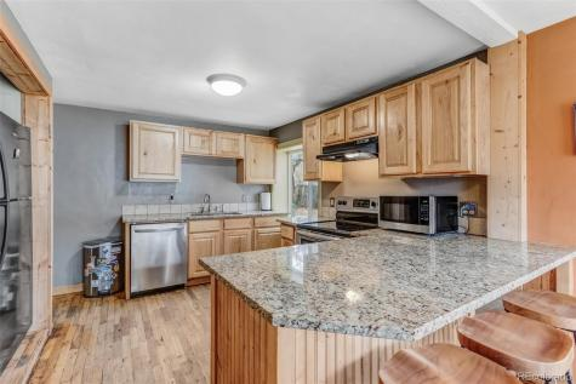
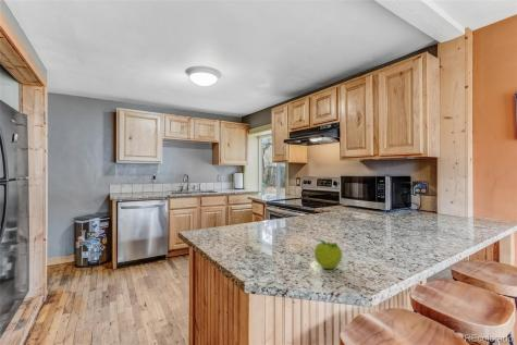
+ fruit [313,239,343,270]
